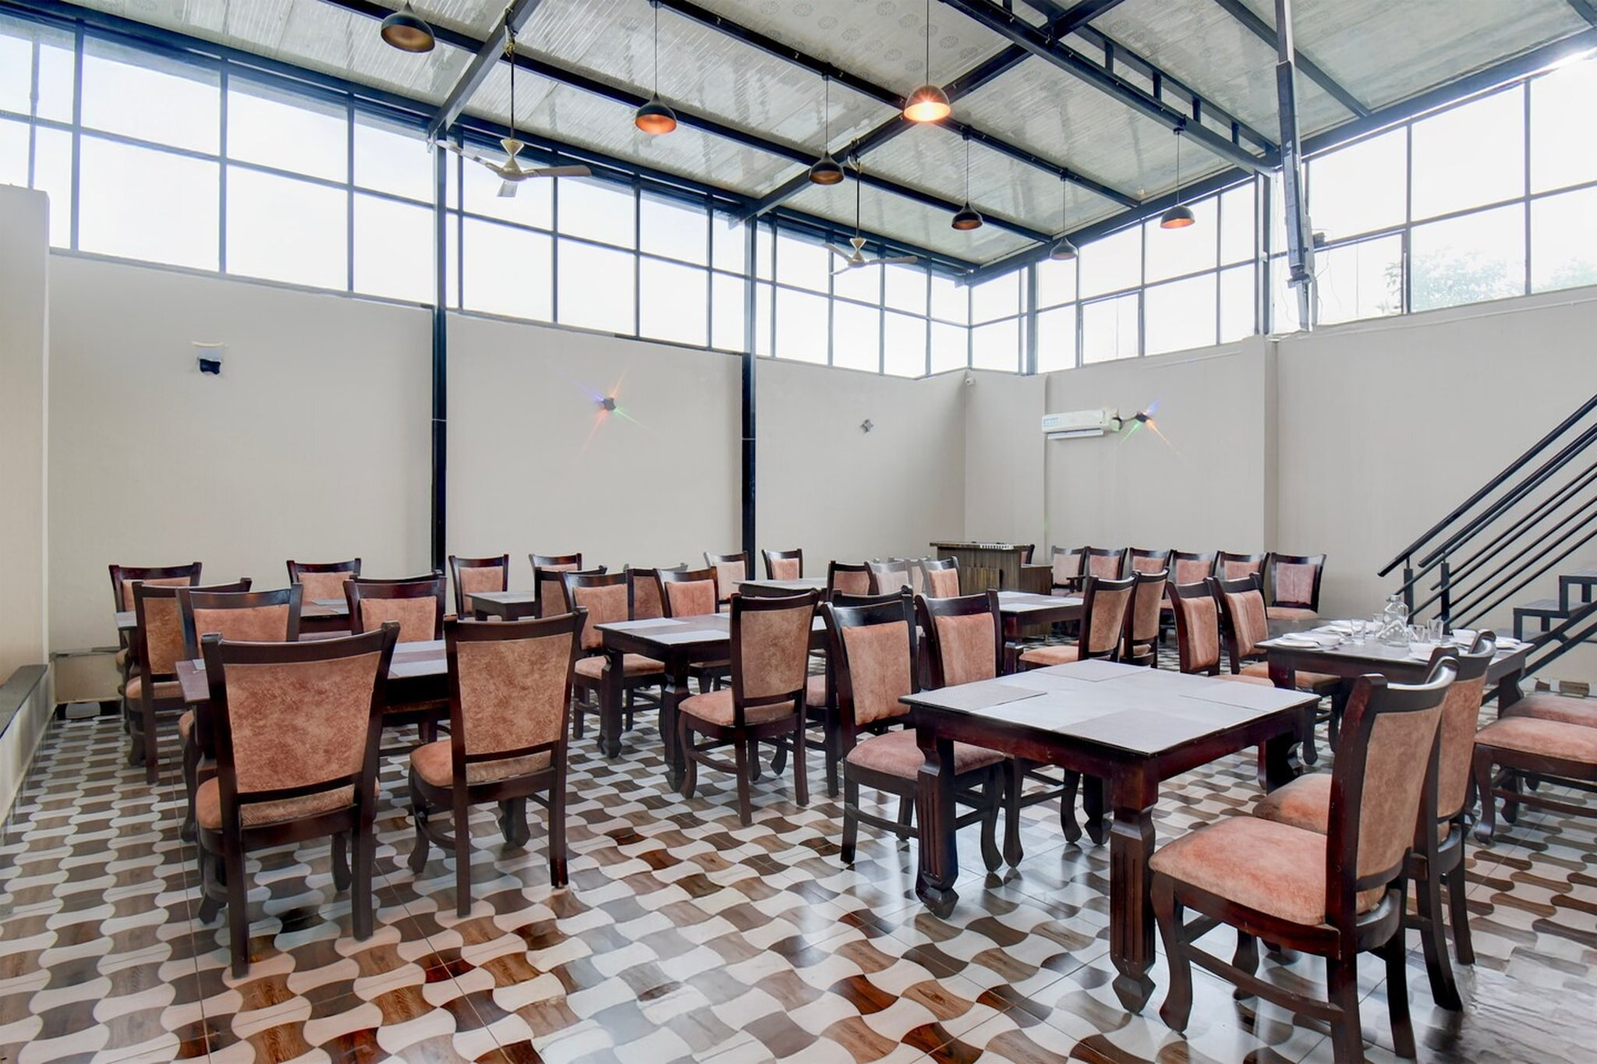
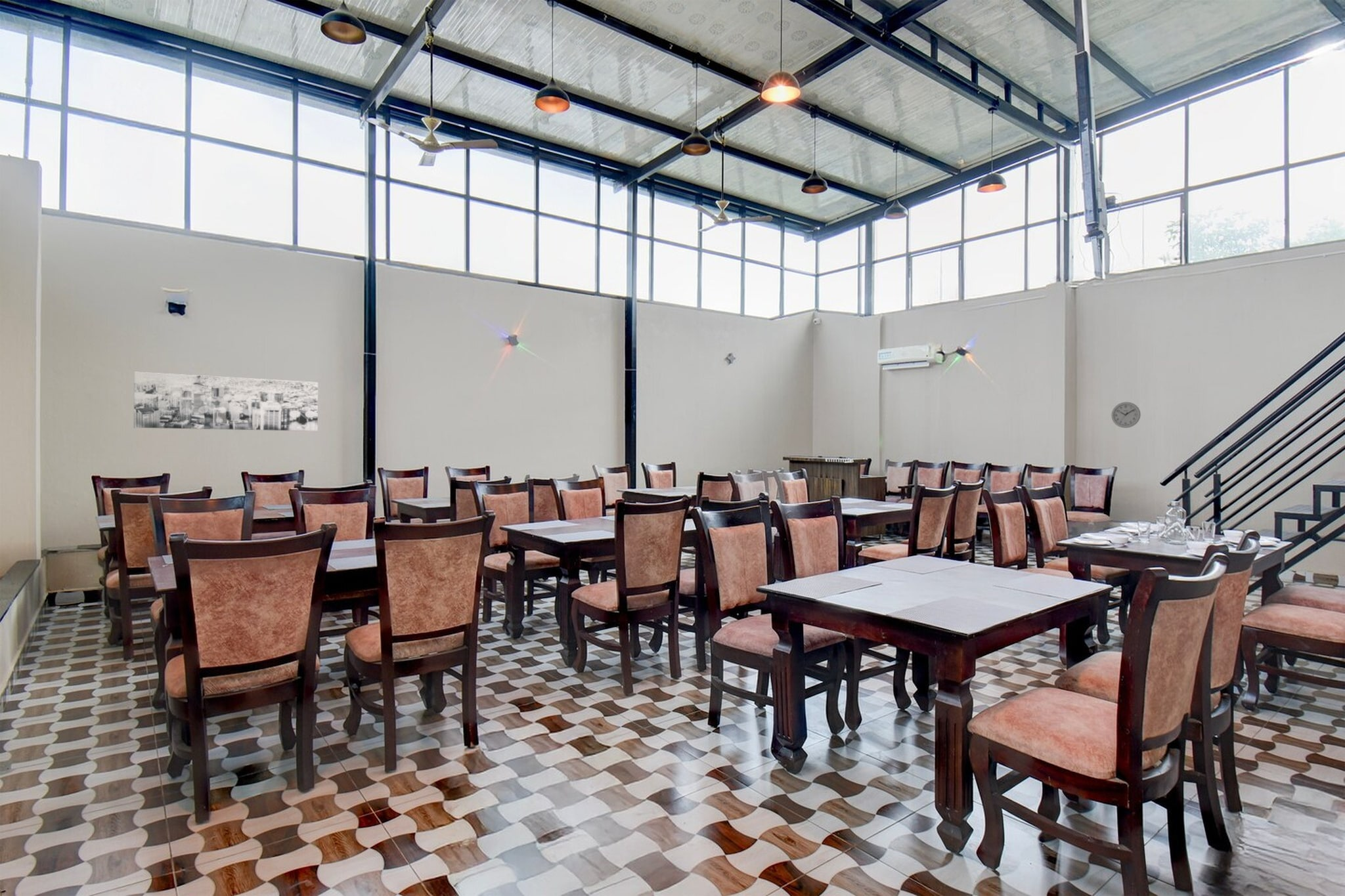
+ wall clock [1111,401,1141,429]
+ wall art [133,371,319,432]
